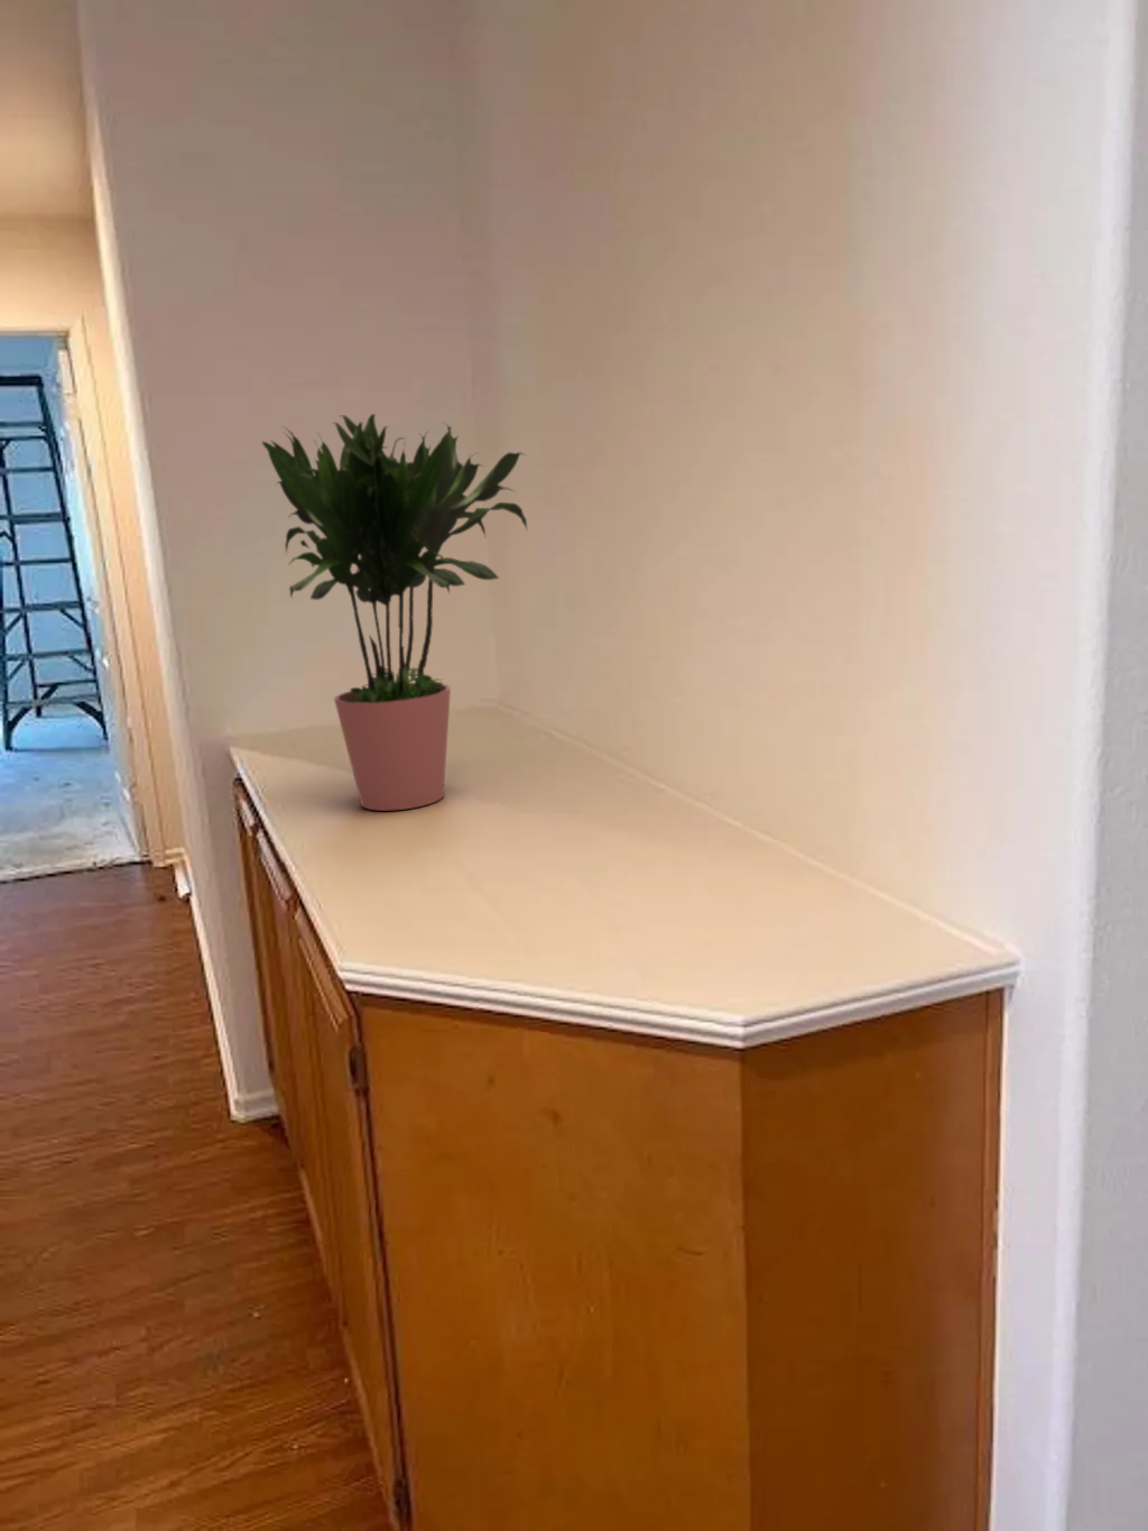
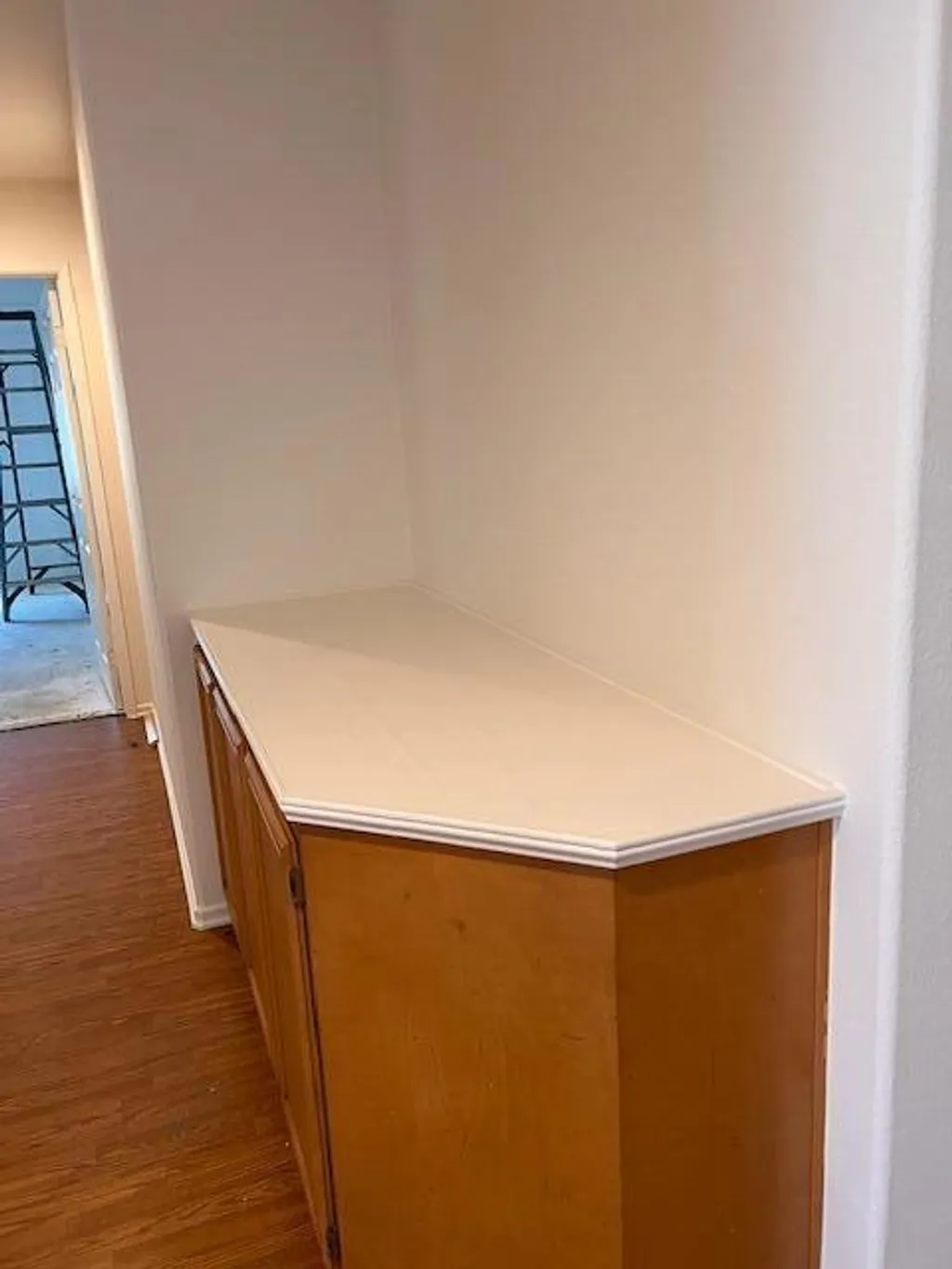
- potted plant [262,413,529,812]
